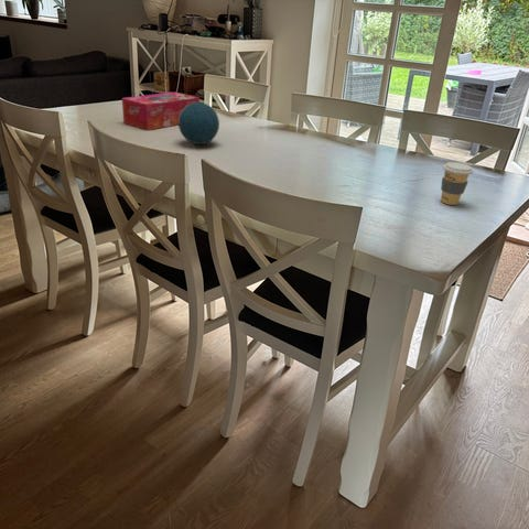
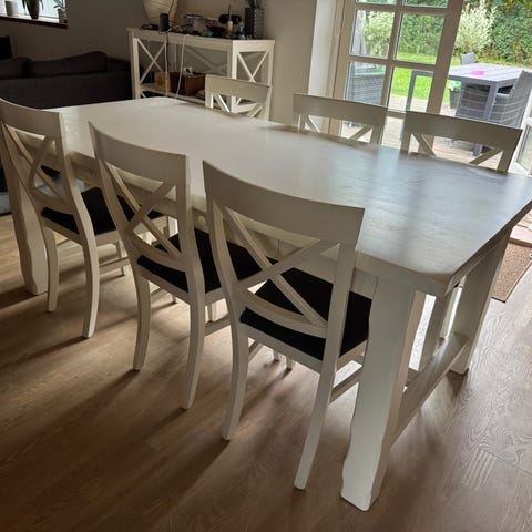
- coffee cup [440,161,474,206]
- decorative orb [177,101,220,145]
- tissue box [121,91,201,131]
